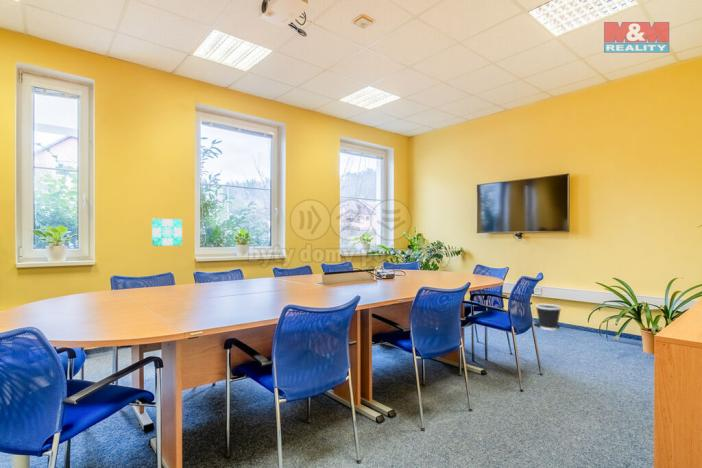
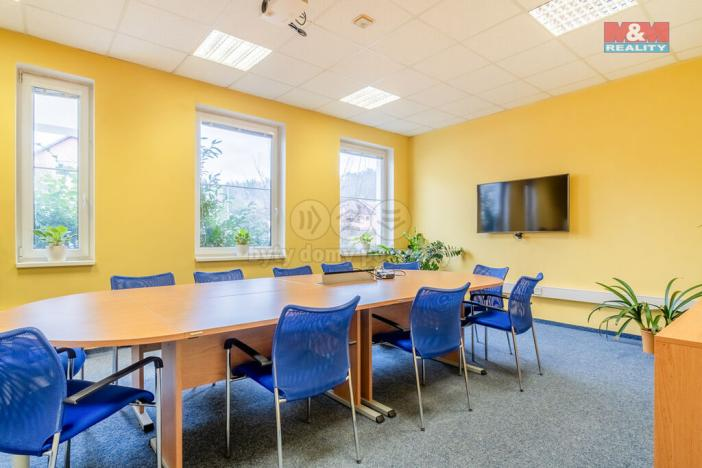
- wall art [151,218,183,247]
- wastebasket [534,303,562,331]
